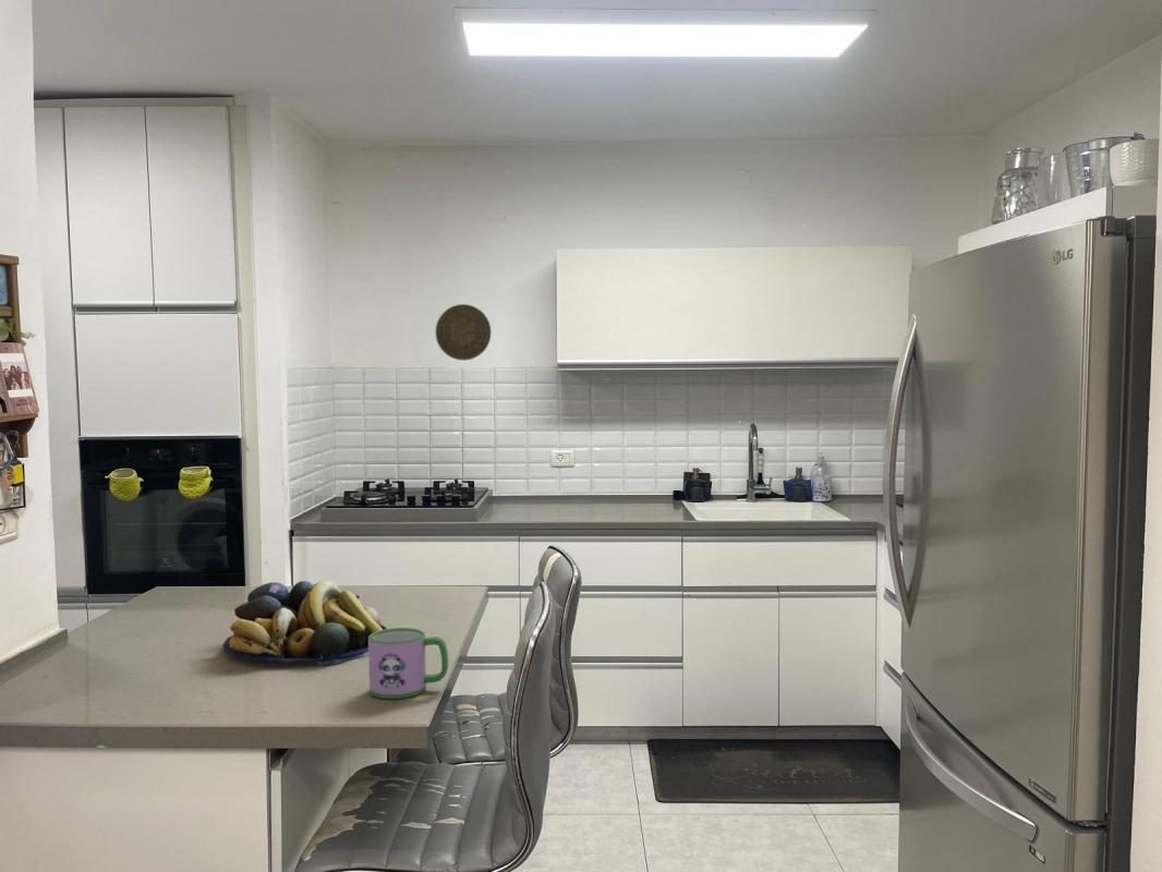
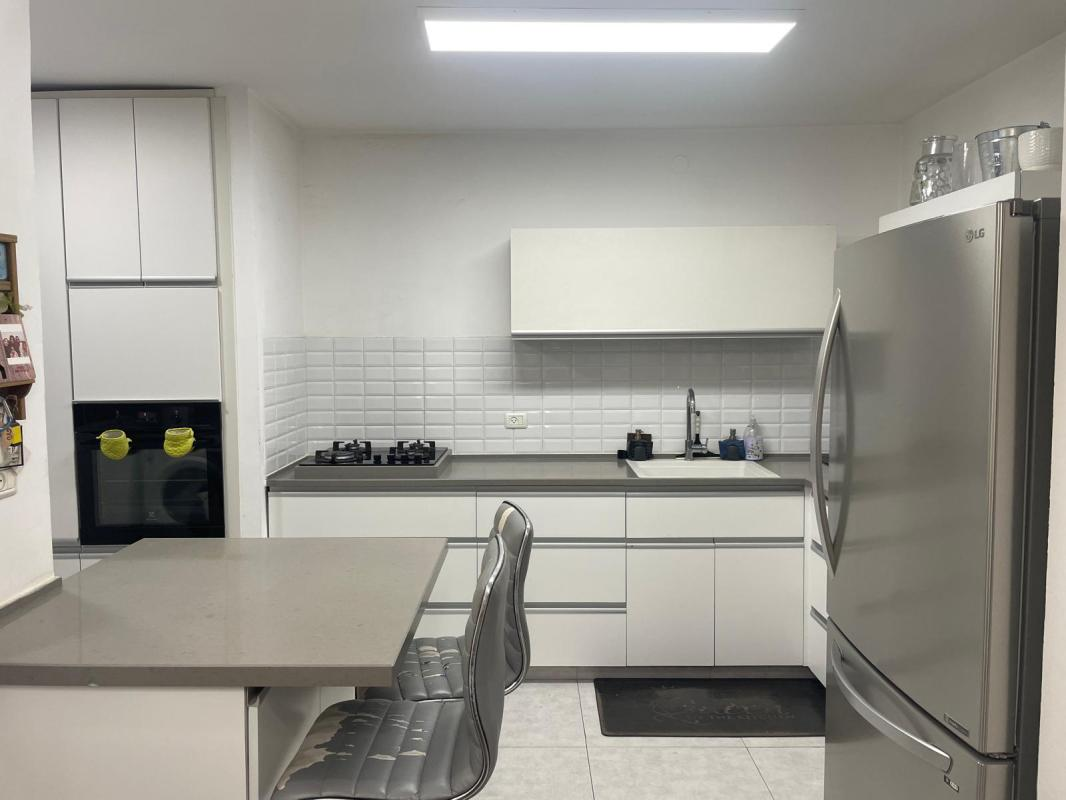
- decorative plate [435,303,493,362]
- fruit bowl [221,580,388,666]
- mug [367,627,449,700]
